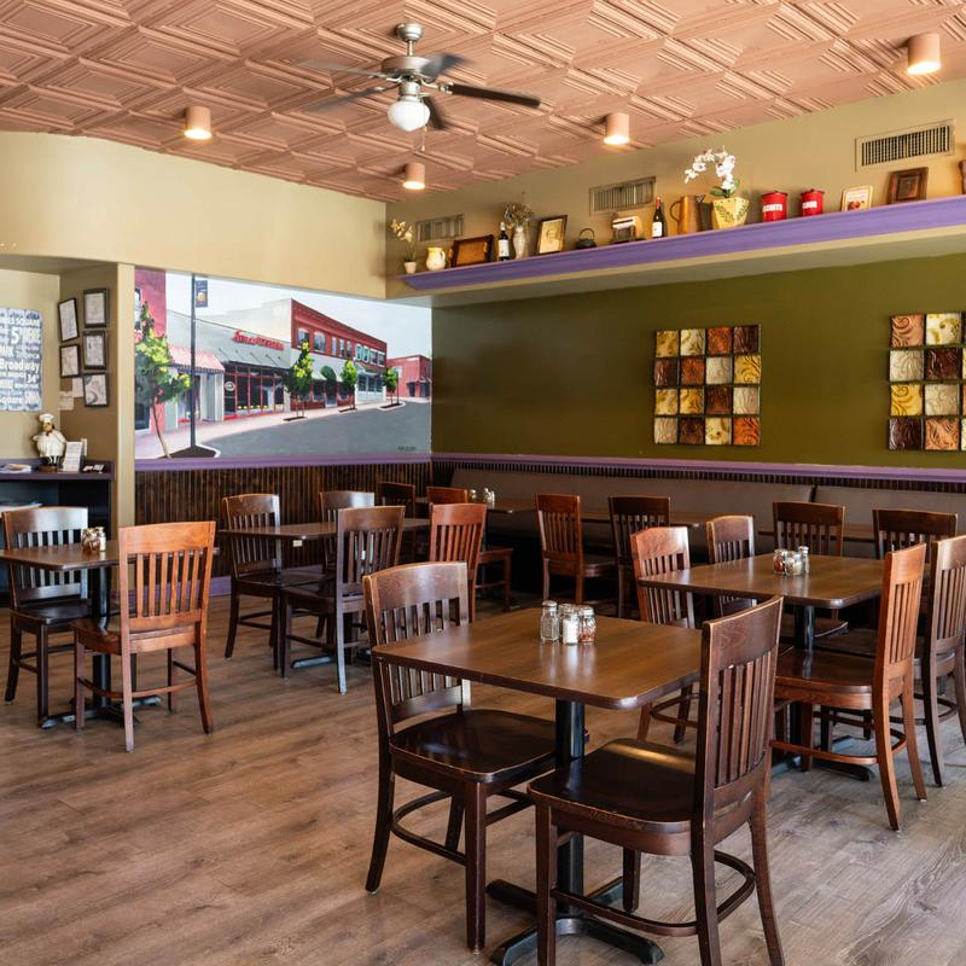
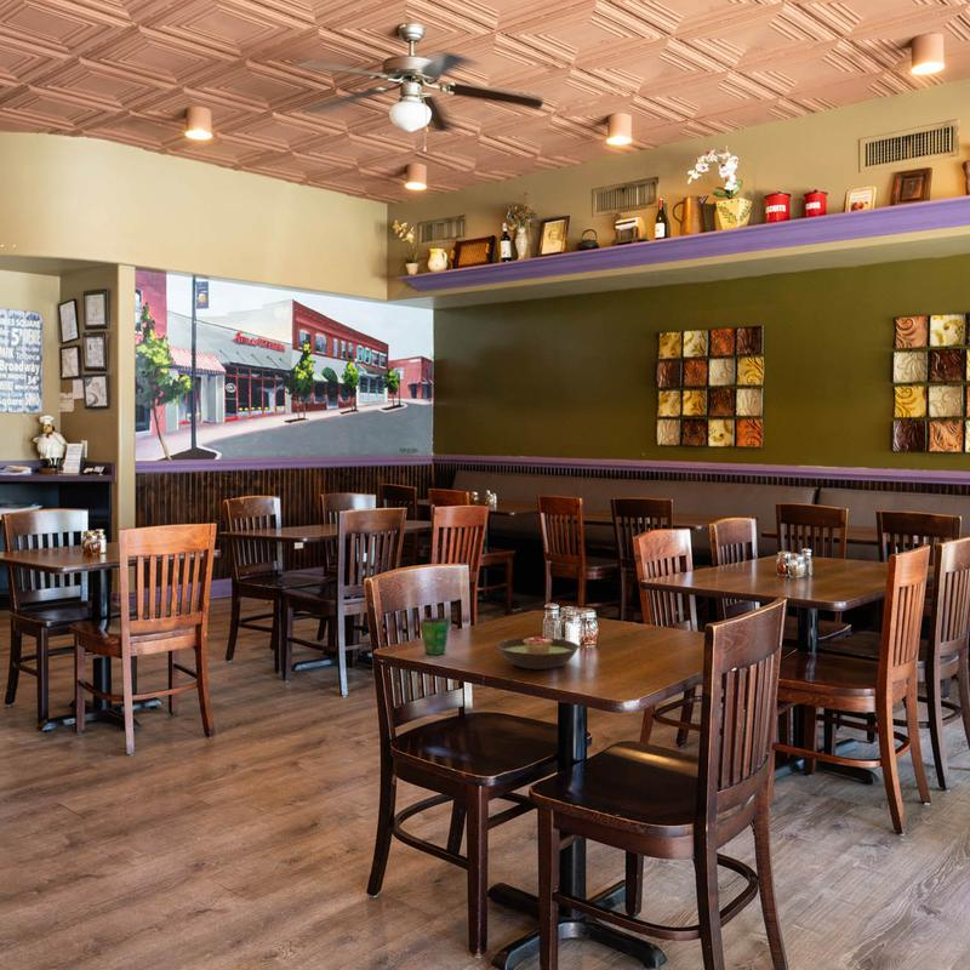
+ soup bowl [496,635,580,671]
+ cup [418,617,451,656]
